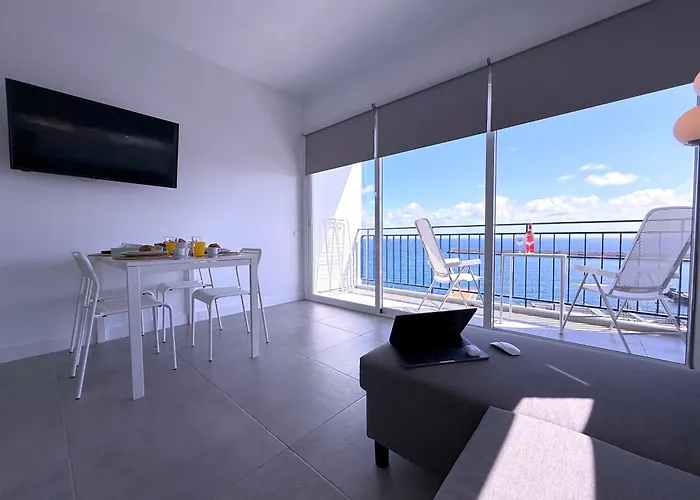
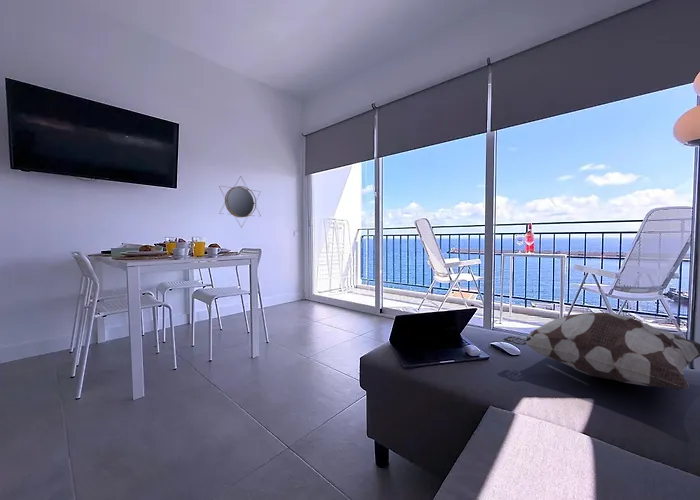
+ home mirror [218,175,261,229]
+ decorative pillow [502,312,700,391]
